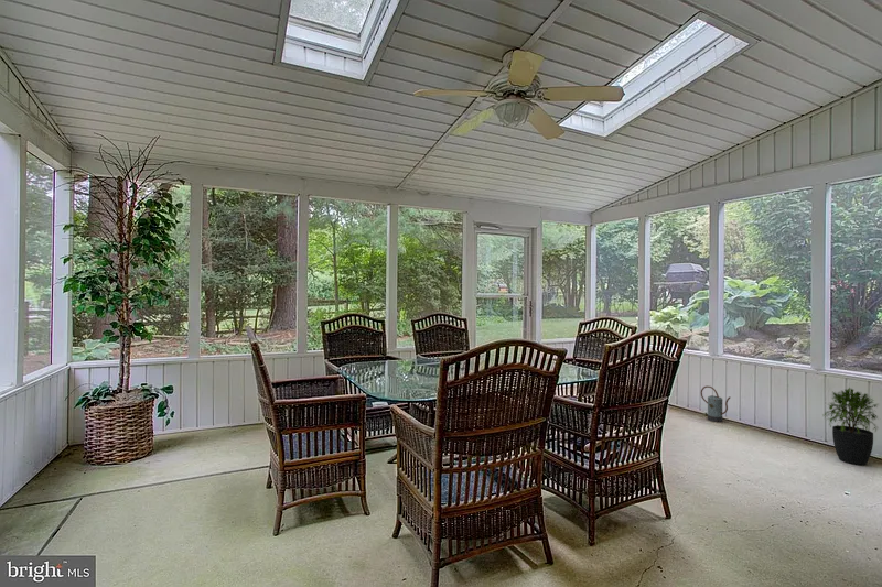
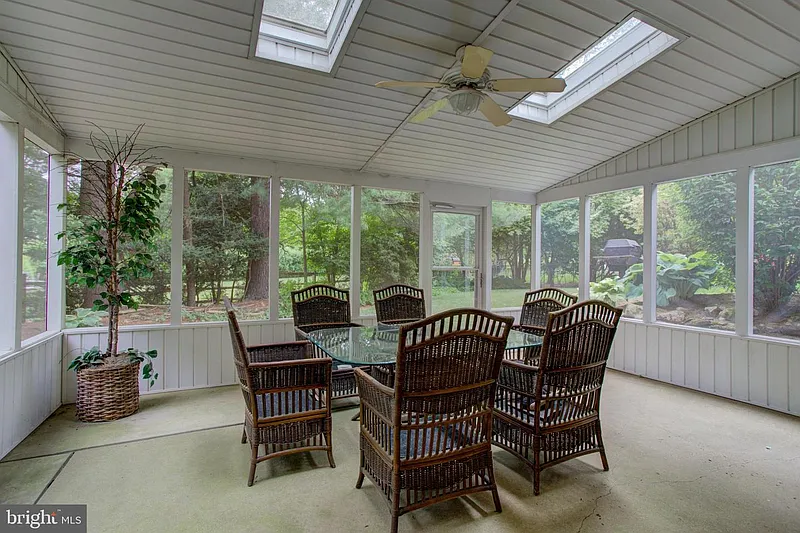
- watering can [700,384,731,423]
- potted plant [821,388,880,466]
